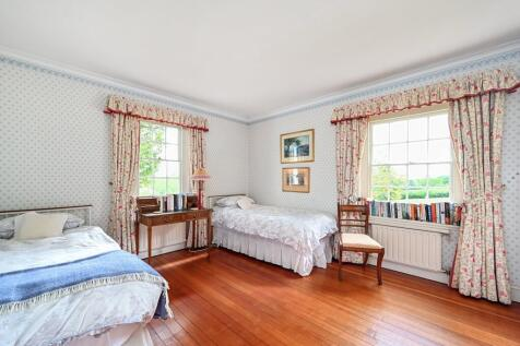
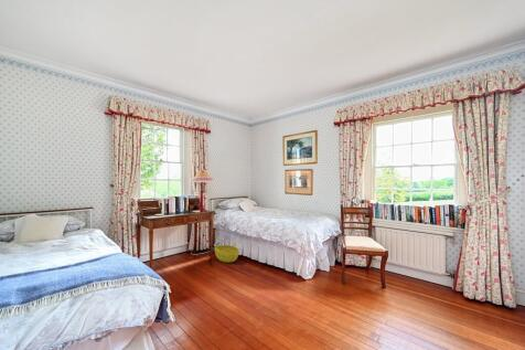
+ basket [214,243,240,264]
